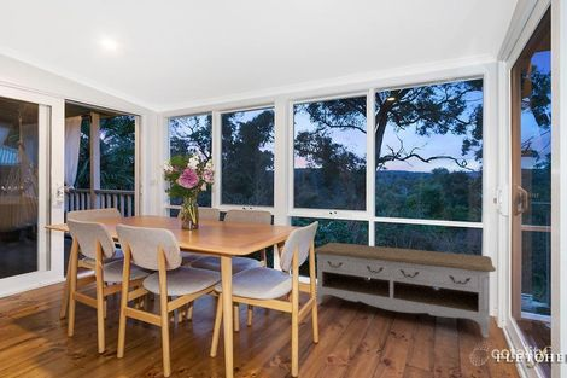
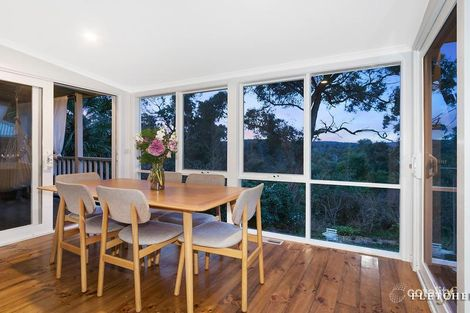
- storage bench [314,242,497,339]
